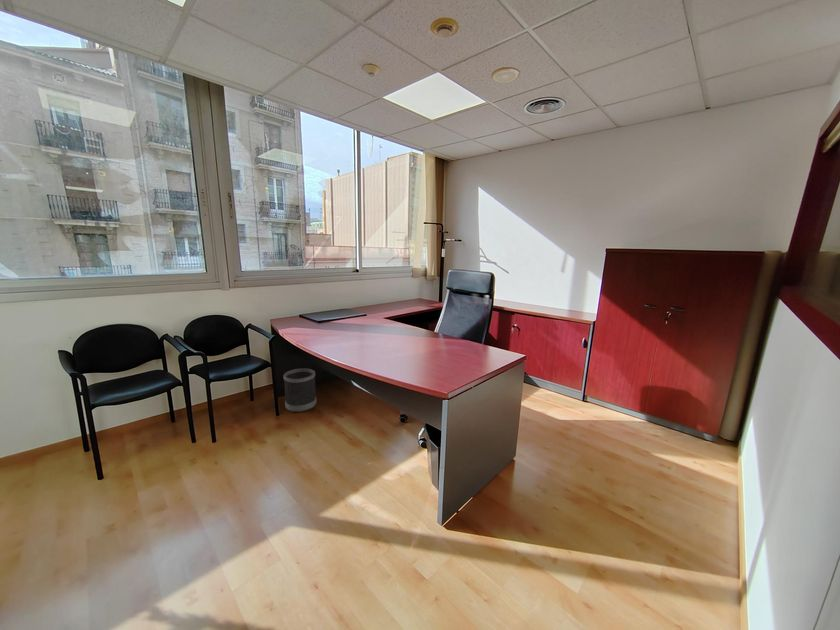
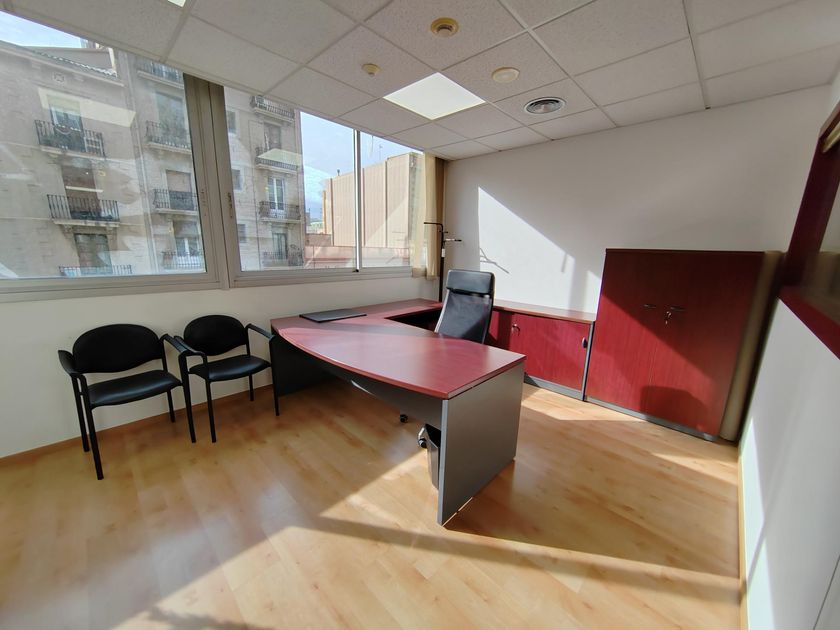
- wastebasket [282,367,317,413]
